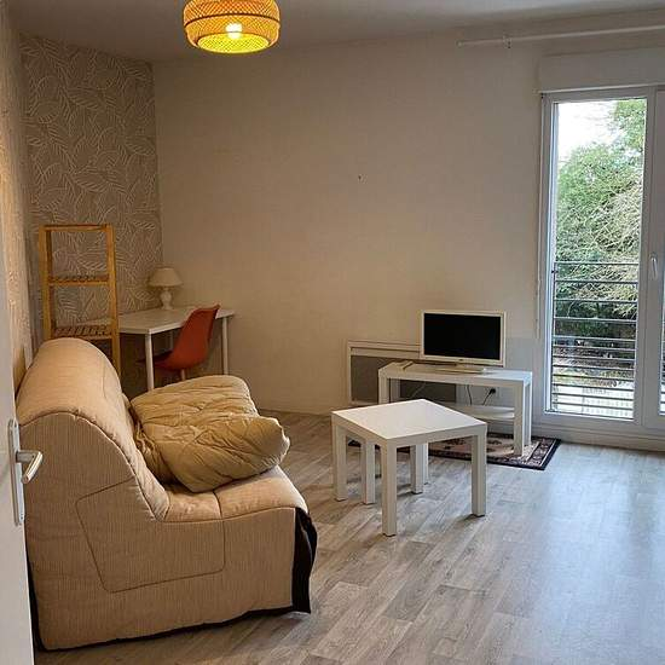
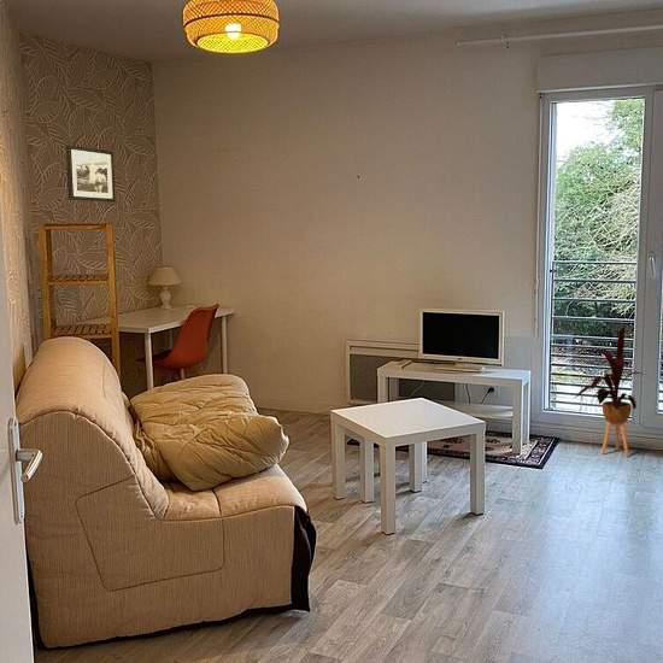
+ picture frame [65,143,117,204]
+ house plant [574,327,645,457]
